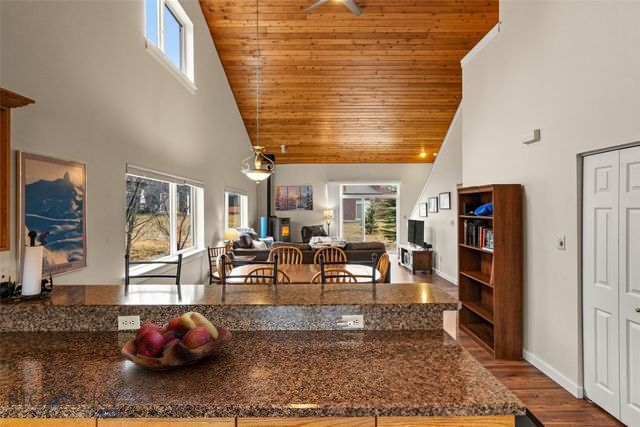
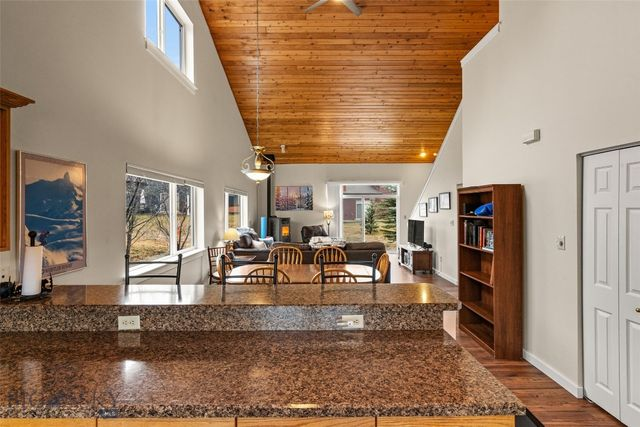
- fruit basket [120,311,233,372]
